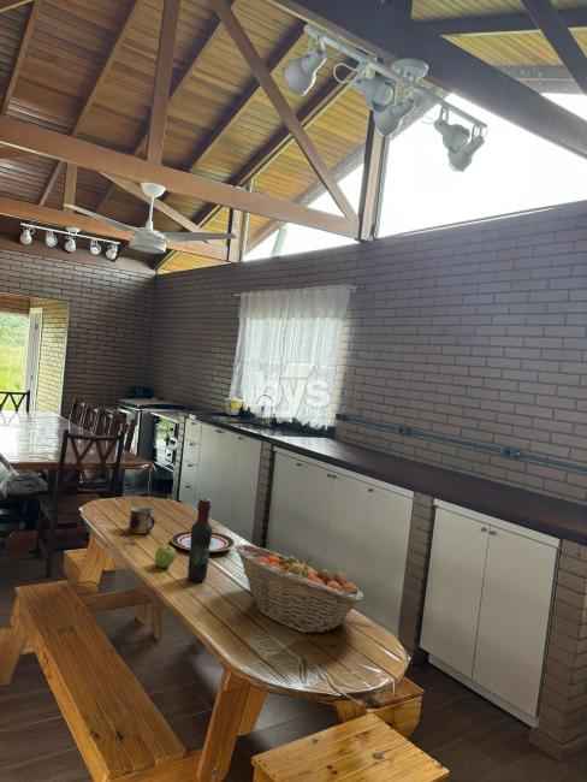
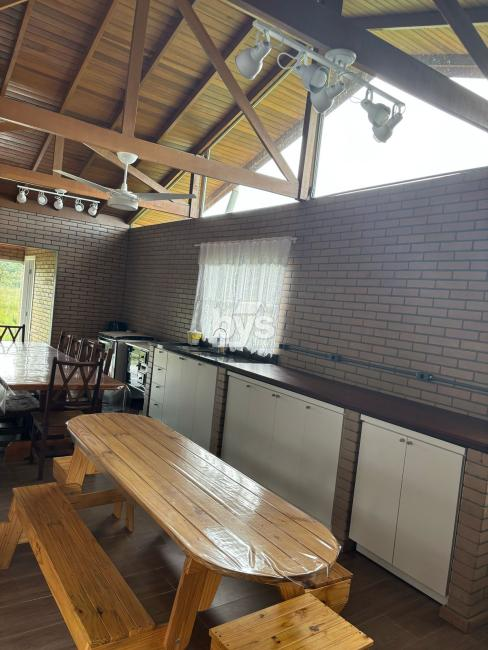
- wine bottle [186,497,213,583]
- apple [154,544,177,569]
- plate [170,531,236,553]
- mug [128,505,156,535]
- fruit basket [235,543,366,634]
